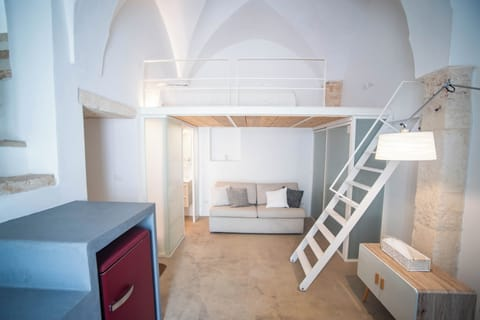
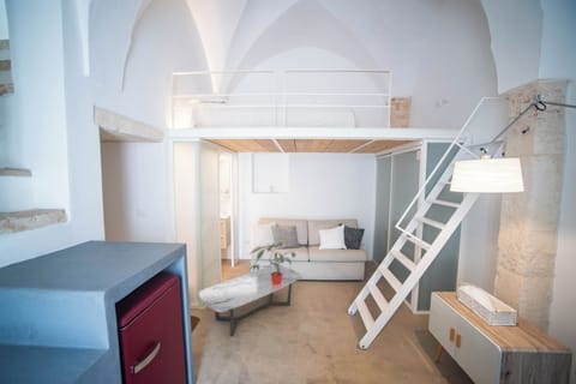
+ potted plant [250,236,296,286]
+ coffee table [197,264,304,337]
